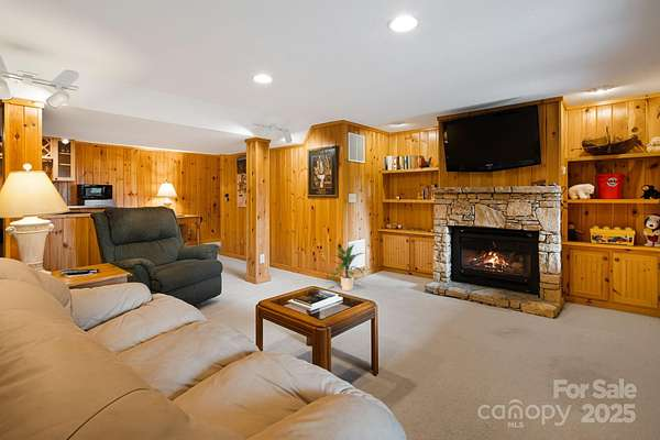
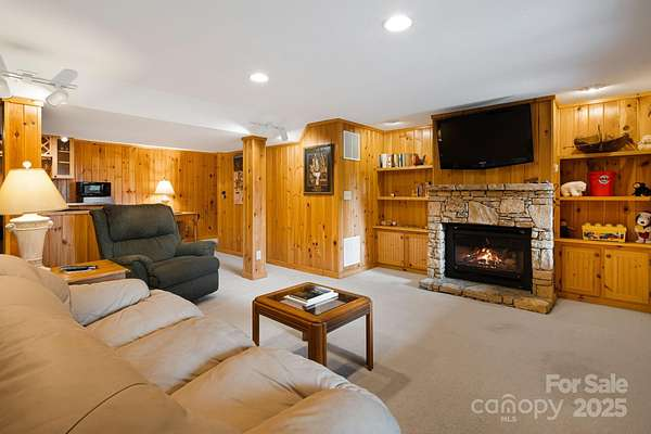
- indoor plant [330,243,364,292]
